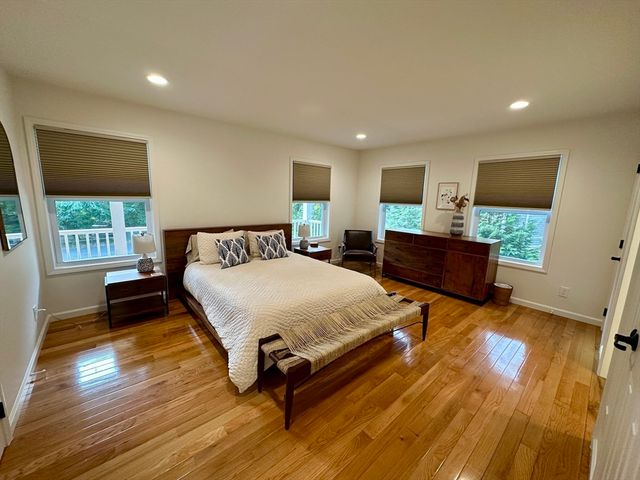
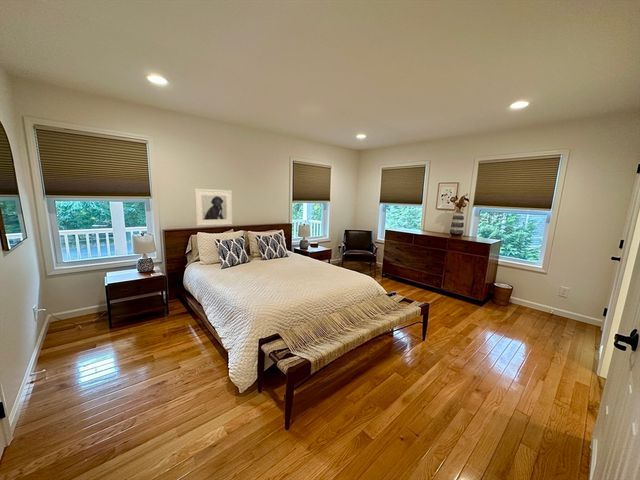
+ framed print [194,188,233,227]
